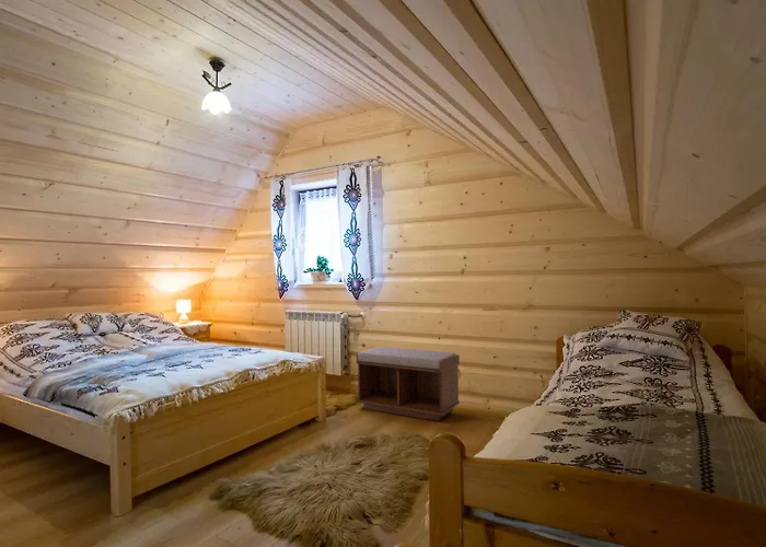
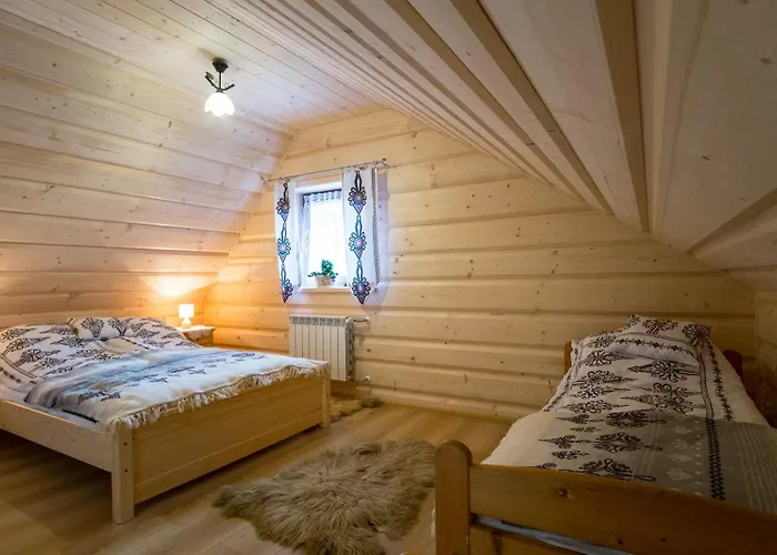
- bench [356,346,461,422]
